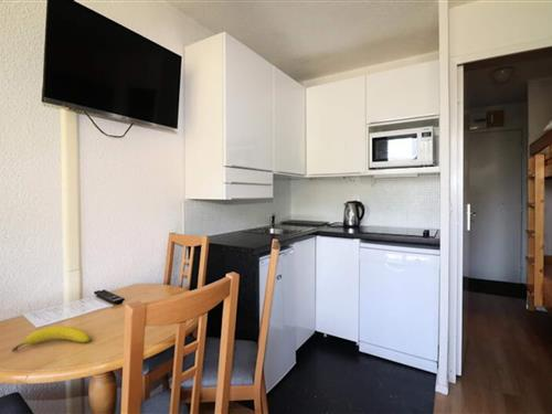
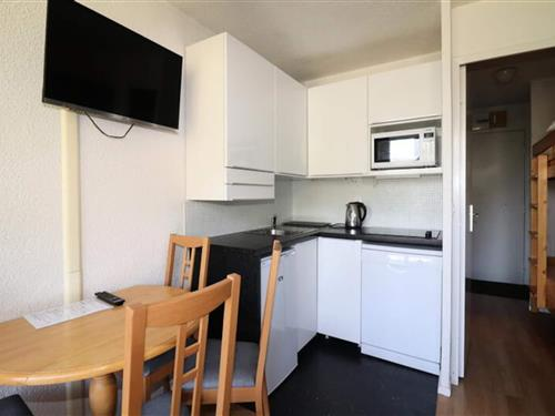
- fruit [10,325,91,353]
